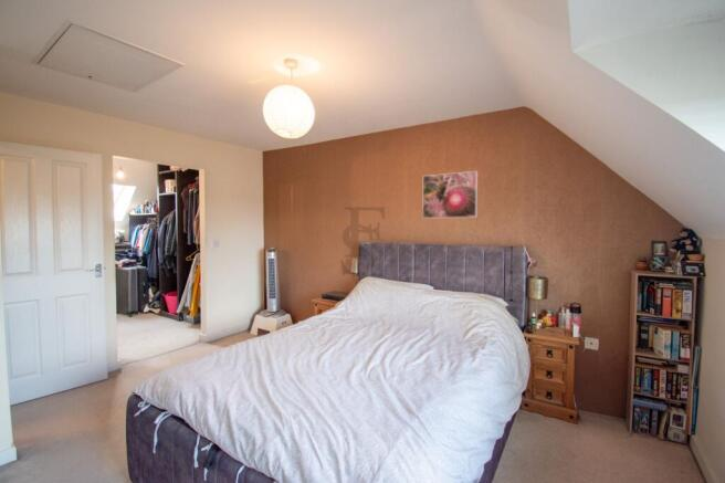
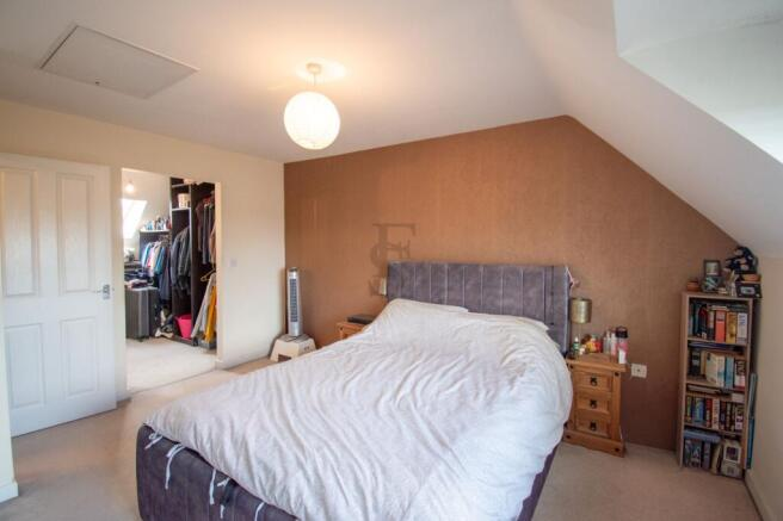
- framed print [421,170,479,220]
